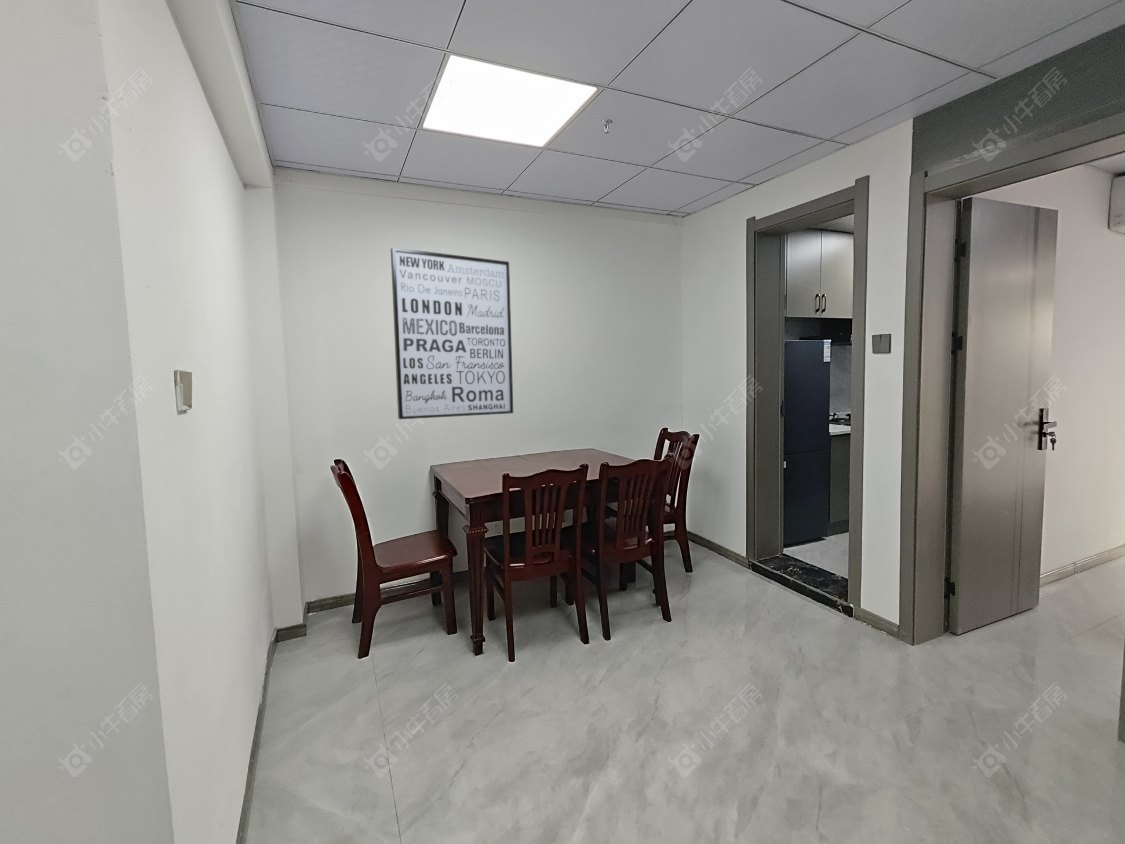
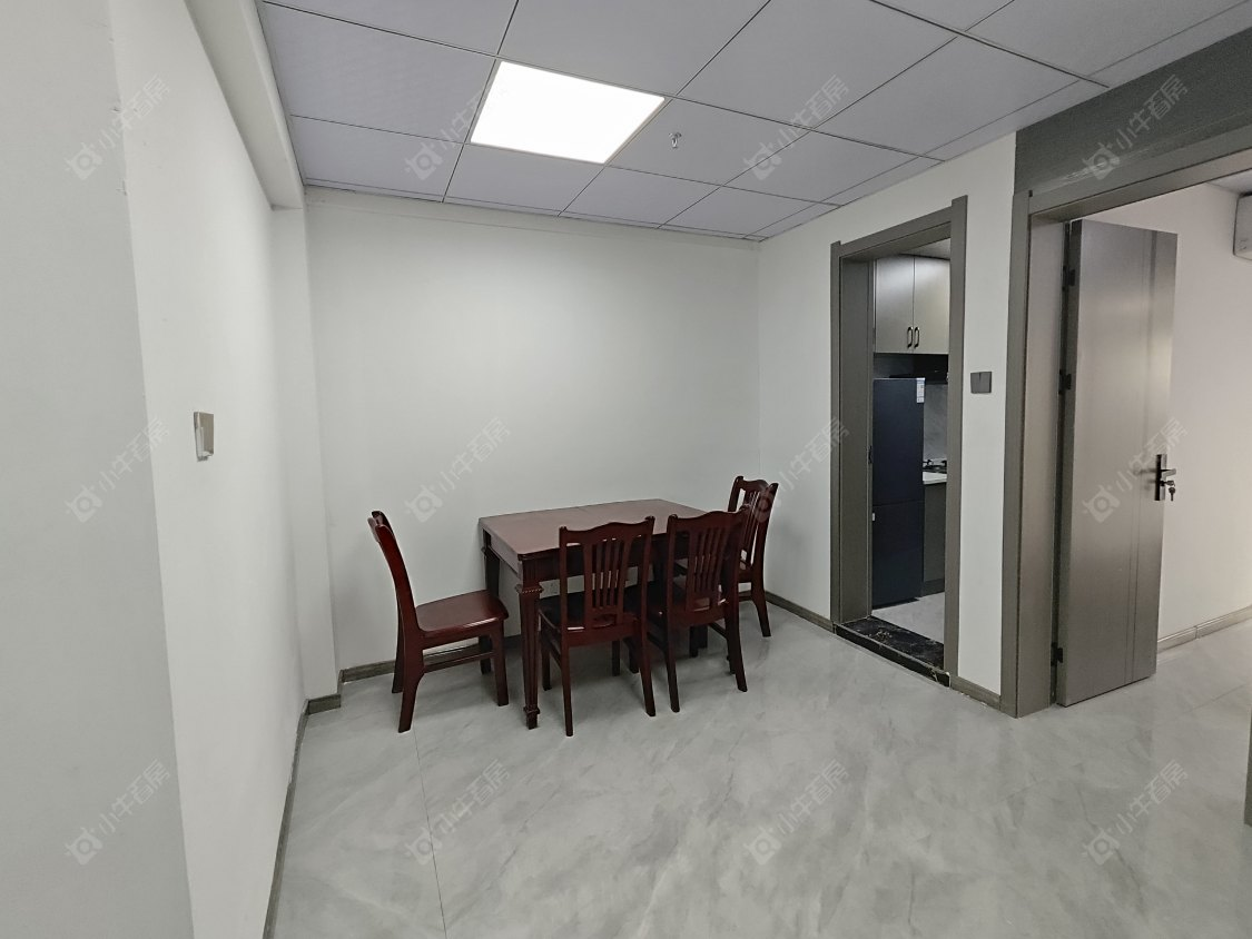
- wall art [390,246,514,420]
